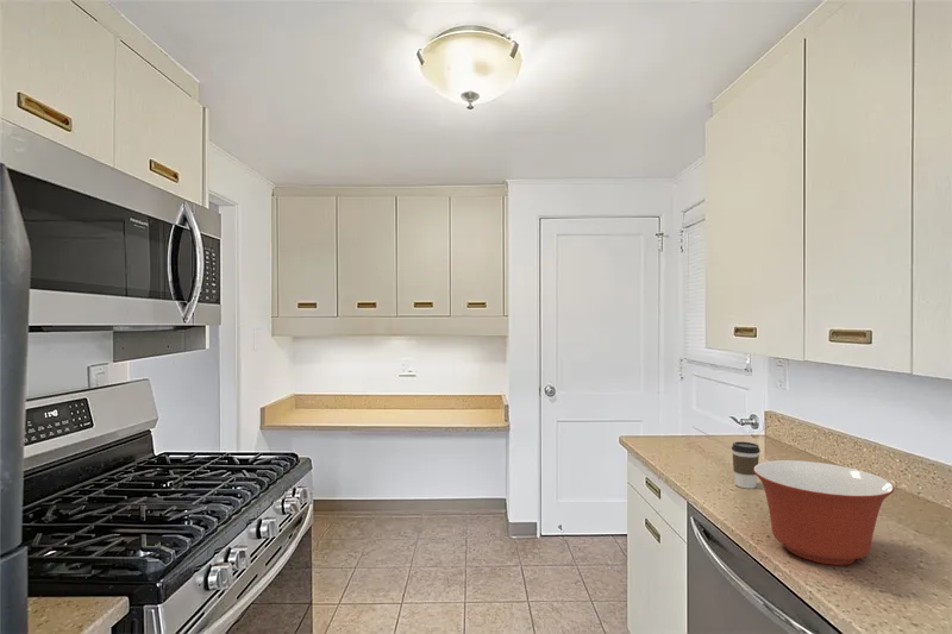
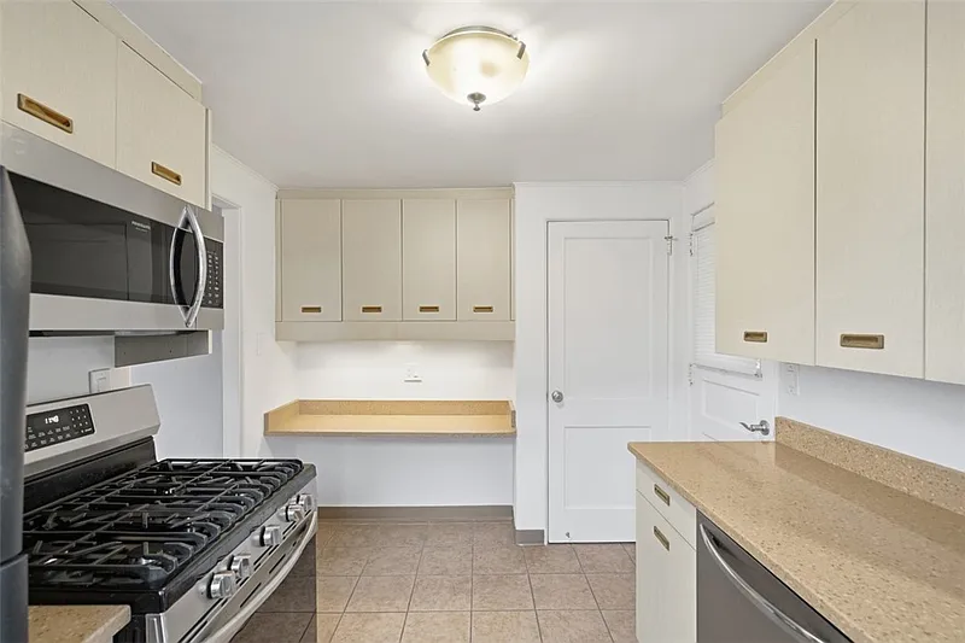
- mixing bowl [753,459,896,566]
- coffee cup [731,440,762,490]
